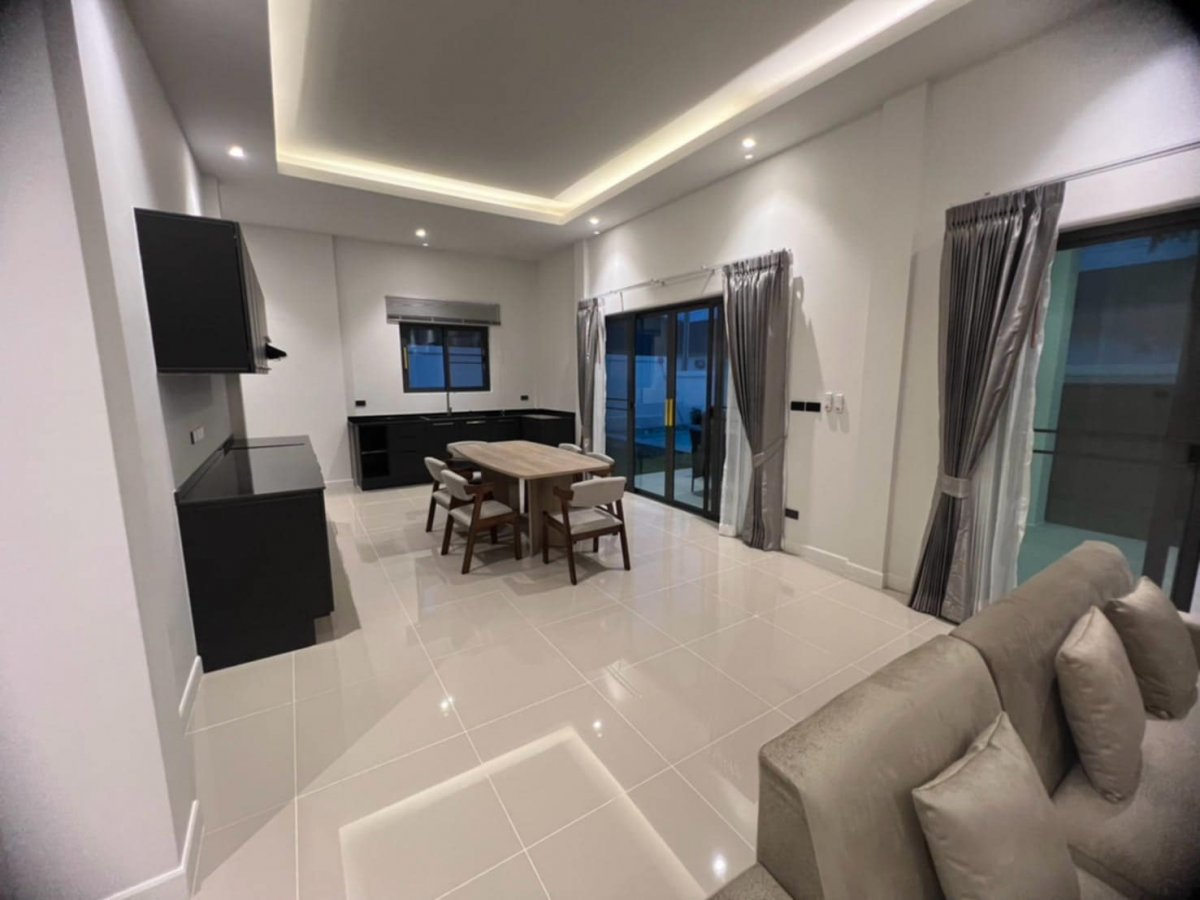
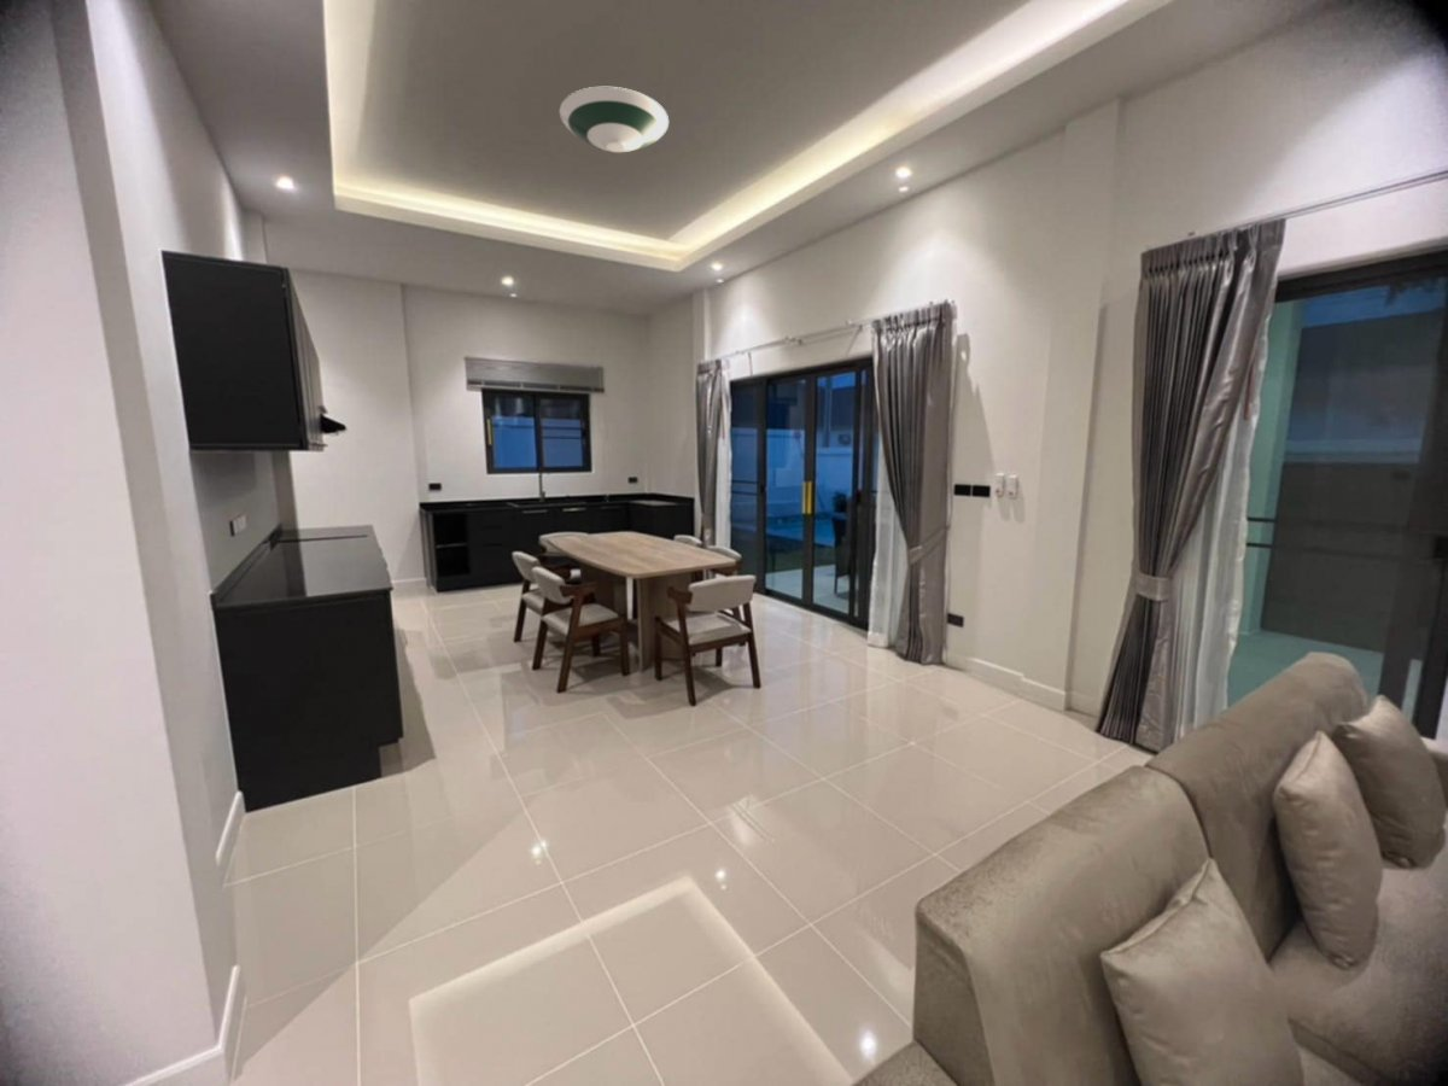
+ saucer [559,86,670,153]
